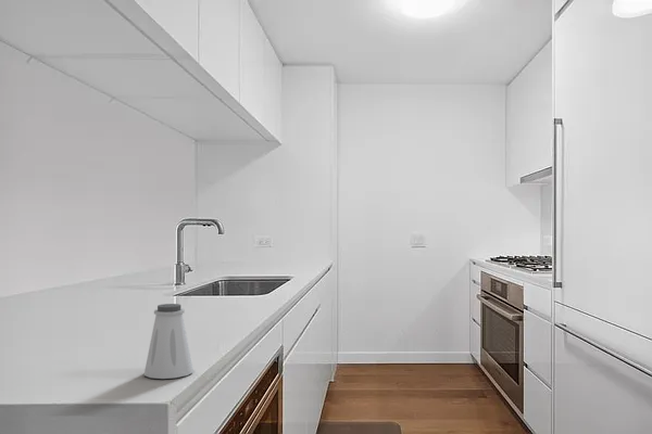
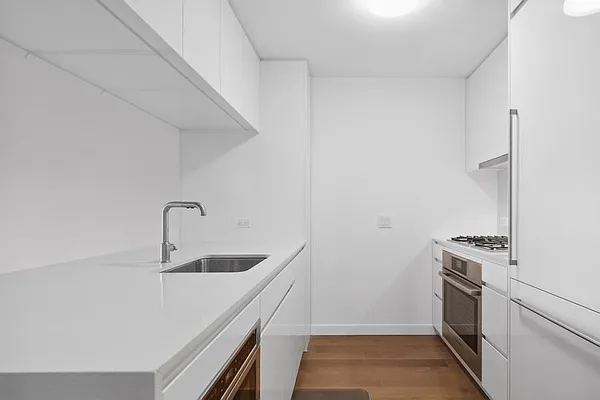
- saltshaker [142,303,195,380]
